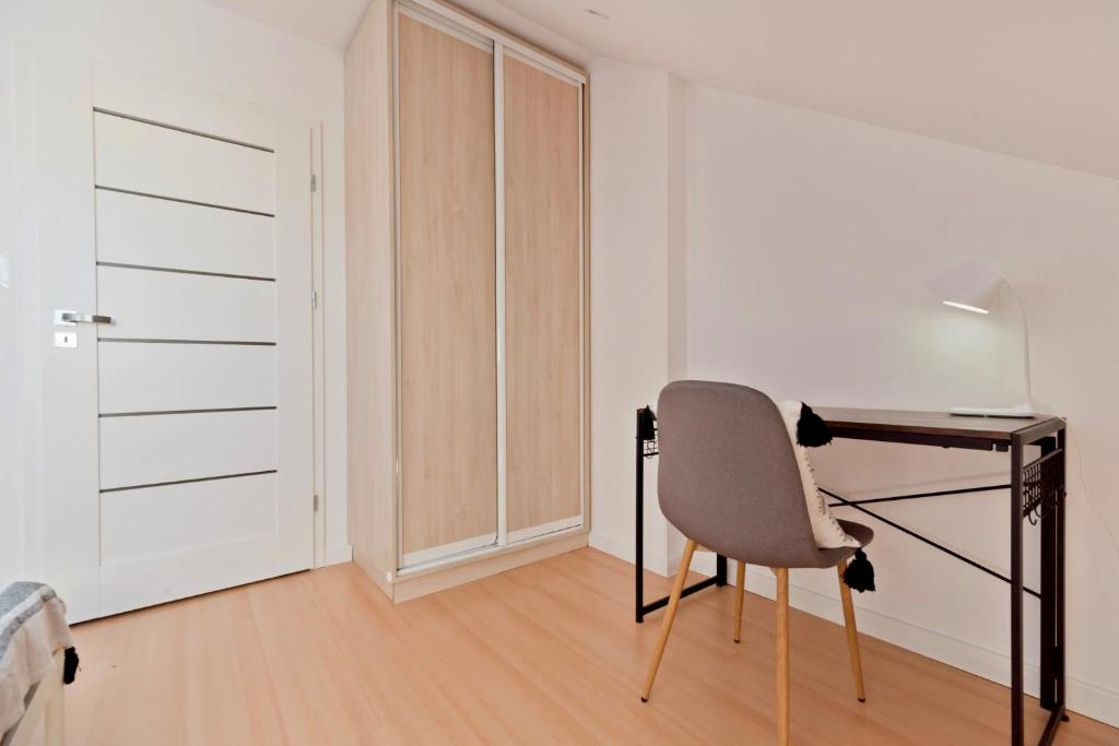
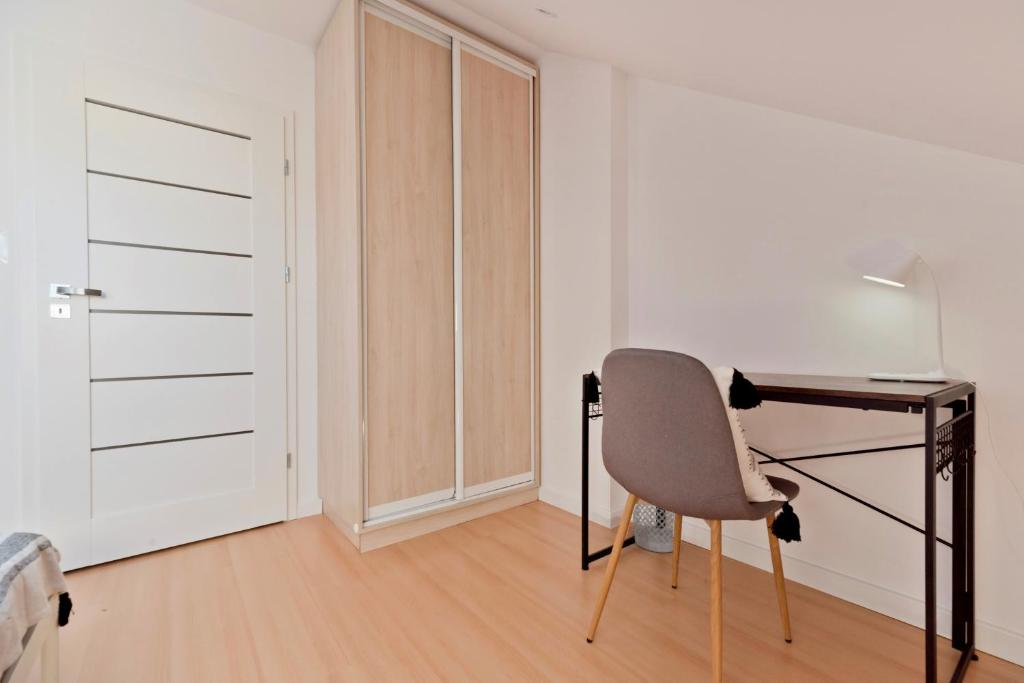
+ wastebasket [632,502,677,553]
